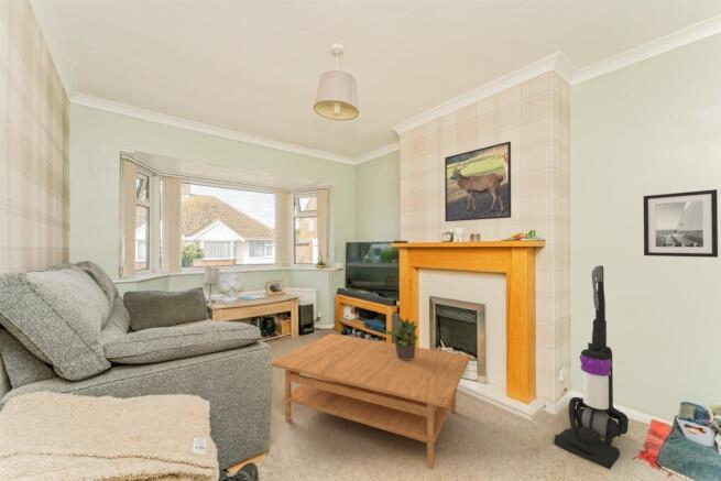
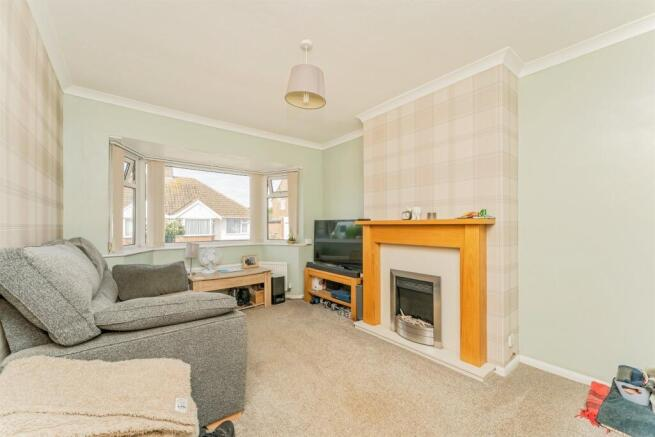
- vacuum cleaner [554,264,630,470]
- potted plant [383,316,419,360]
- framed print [444,141,512,222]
- wall art [643,188,719,259]
- coffee table [271,332,471,470]
